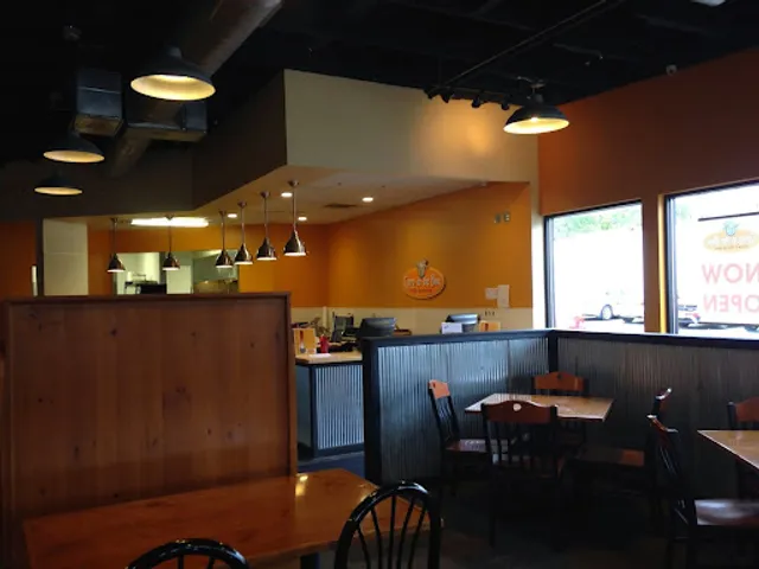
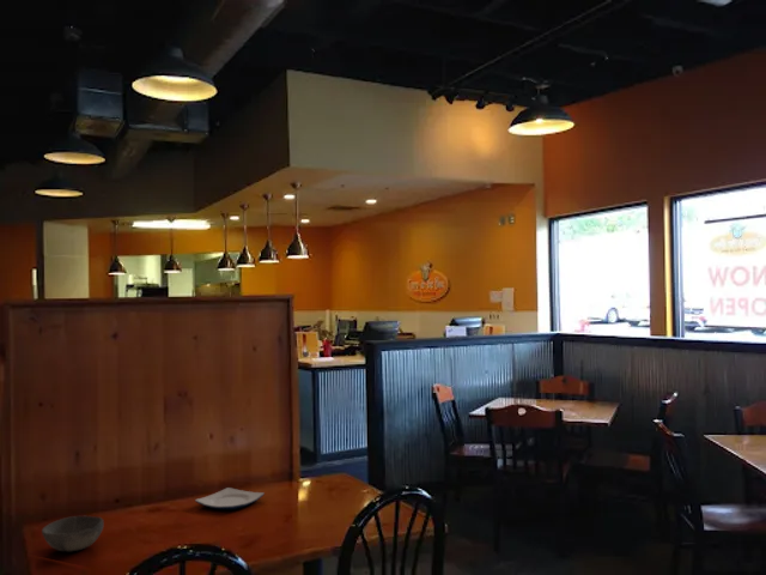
+ plate [194,486,266,510]
+ bowl [41,515,105,553]
